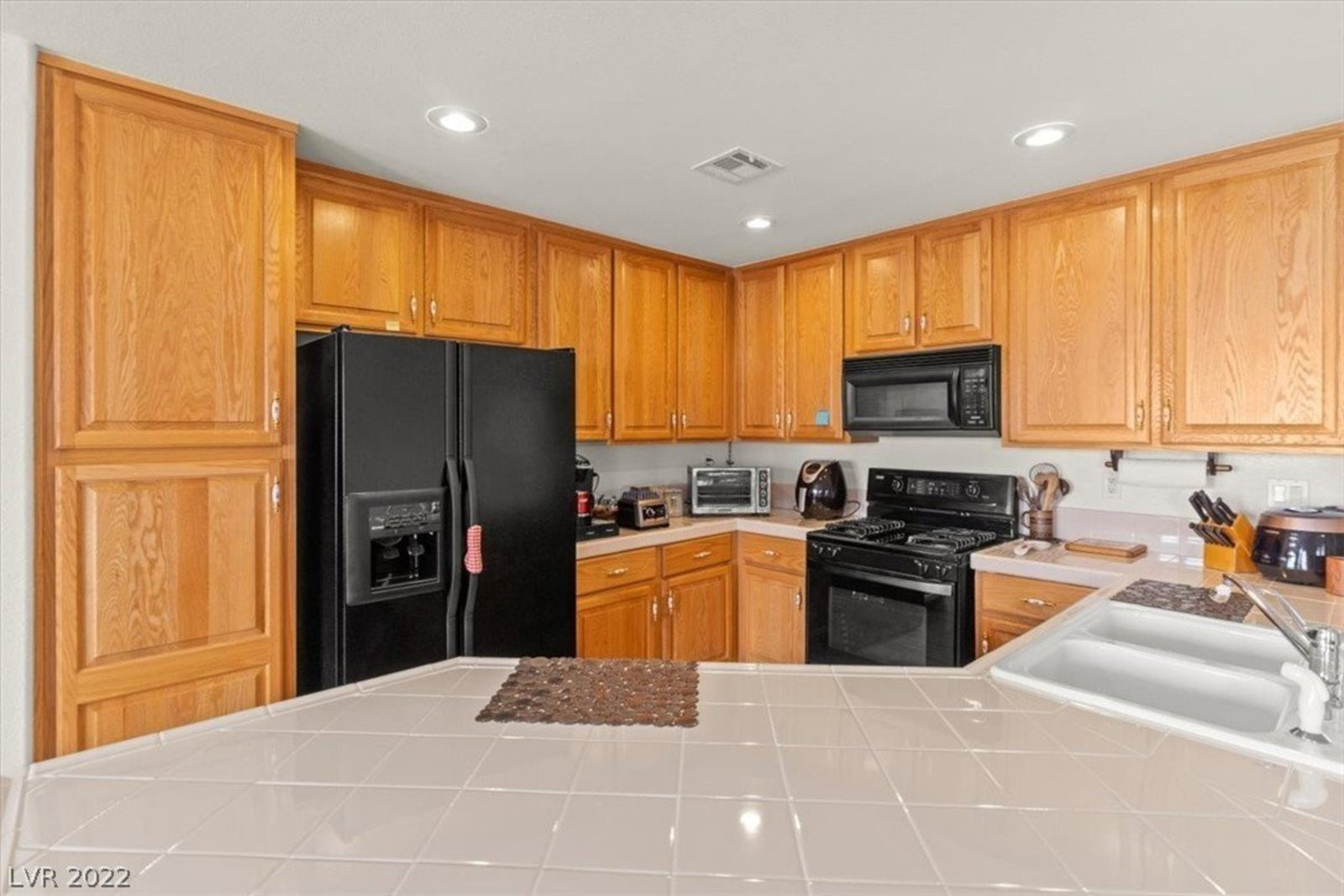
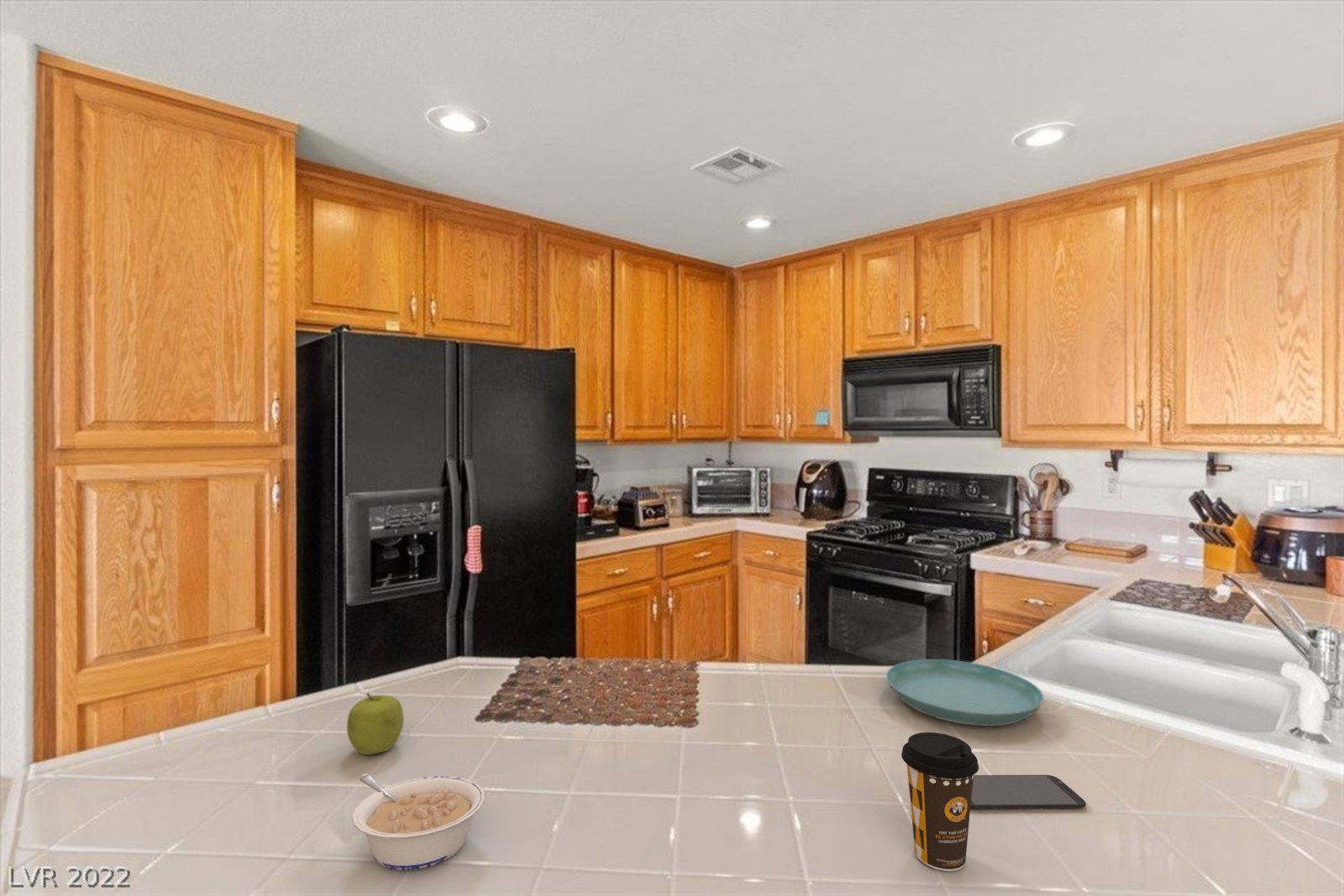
+ coffee cup [900,731,979,872]
+ saucer [885,658,1044,727]
+ legume [351,773,486,871]
+ smartphone [970,774,1087,810]
+ fruit [346,692,405,756]
